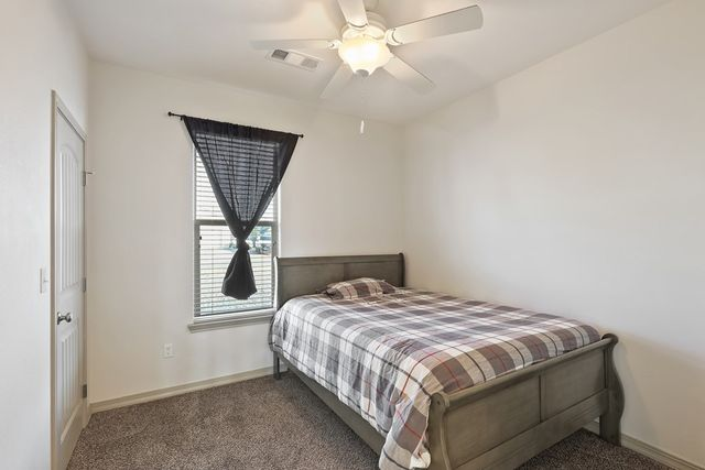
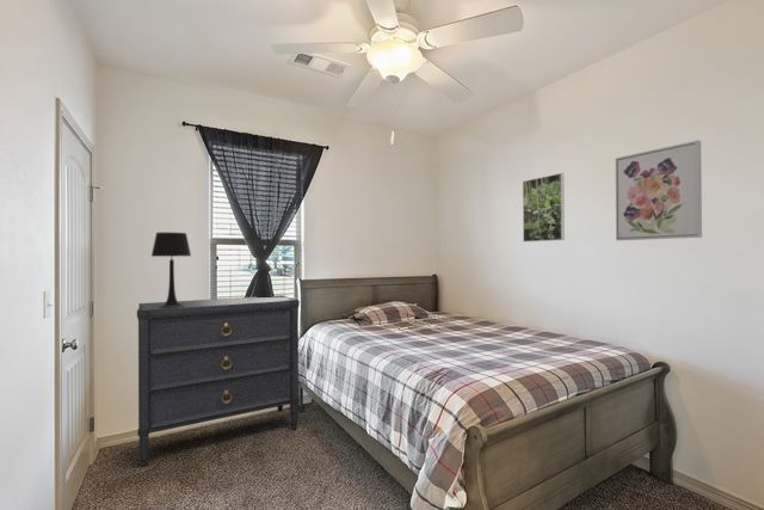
+ table lamp [150,232,192,307]
+ wall art [615,139,703,241]
+ dresser [136,294,301,468]
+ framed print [522,172,566,242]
